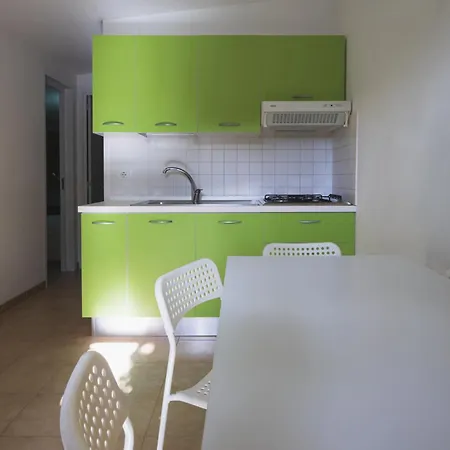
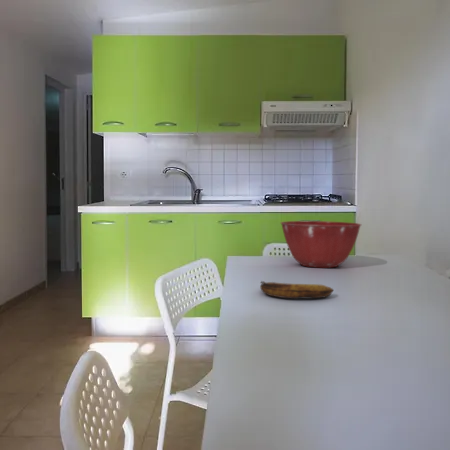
+ mixing bowl [280,220,362,268]
+ banana [260,280,334,300]
